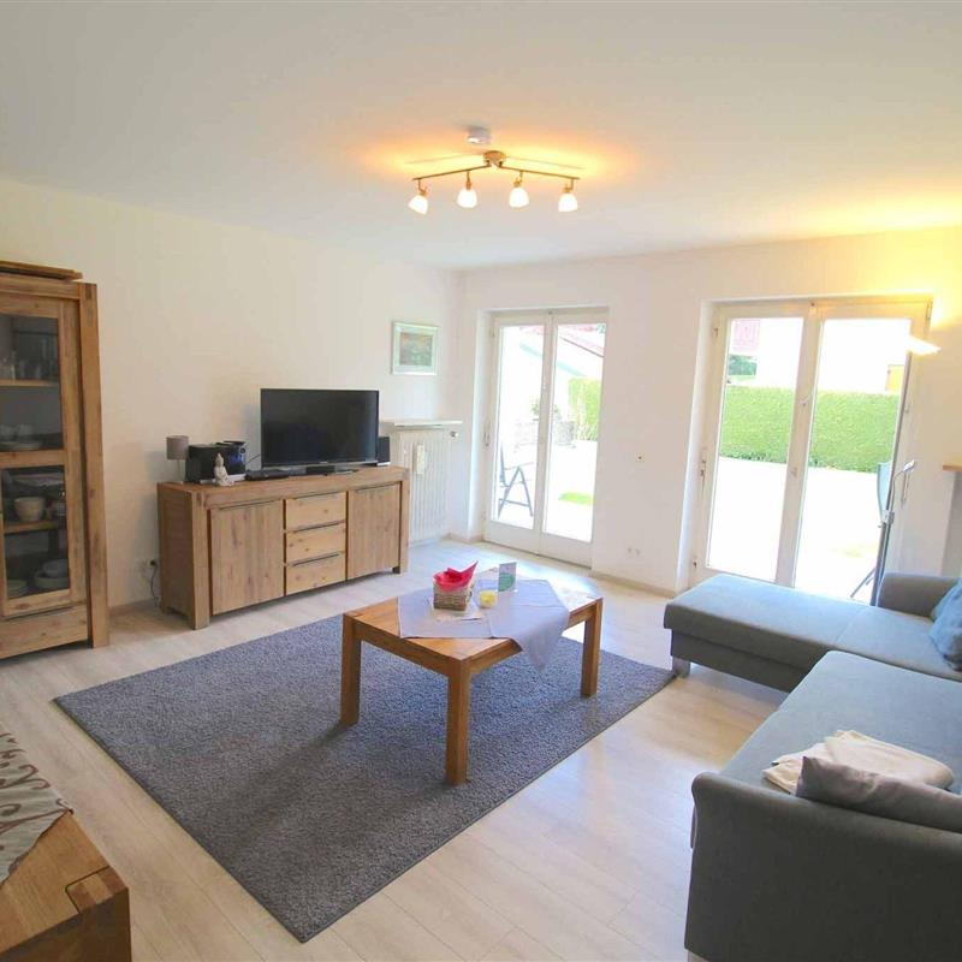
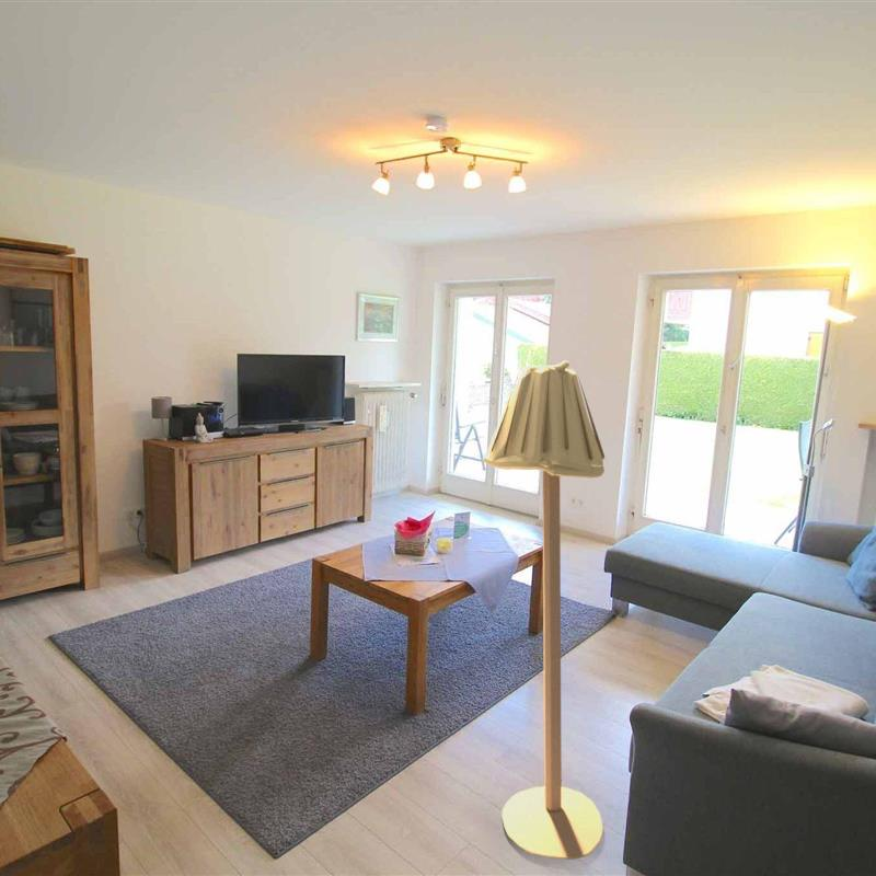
+ floor lamp [482,359,606,861]
